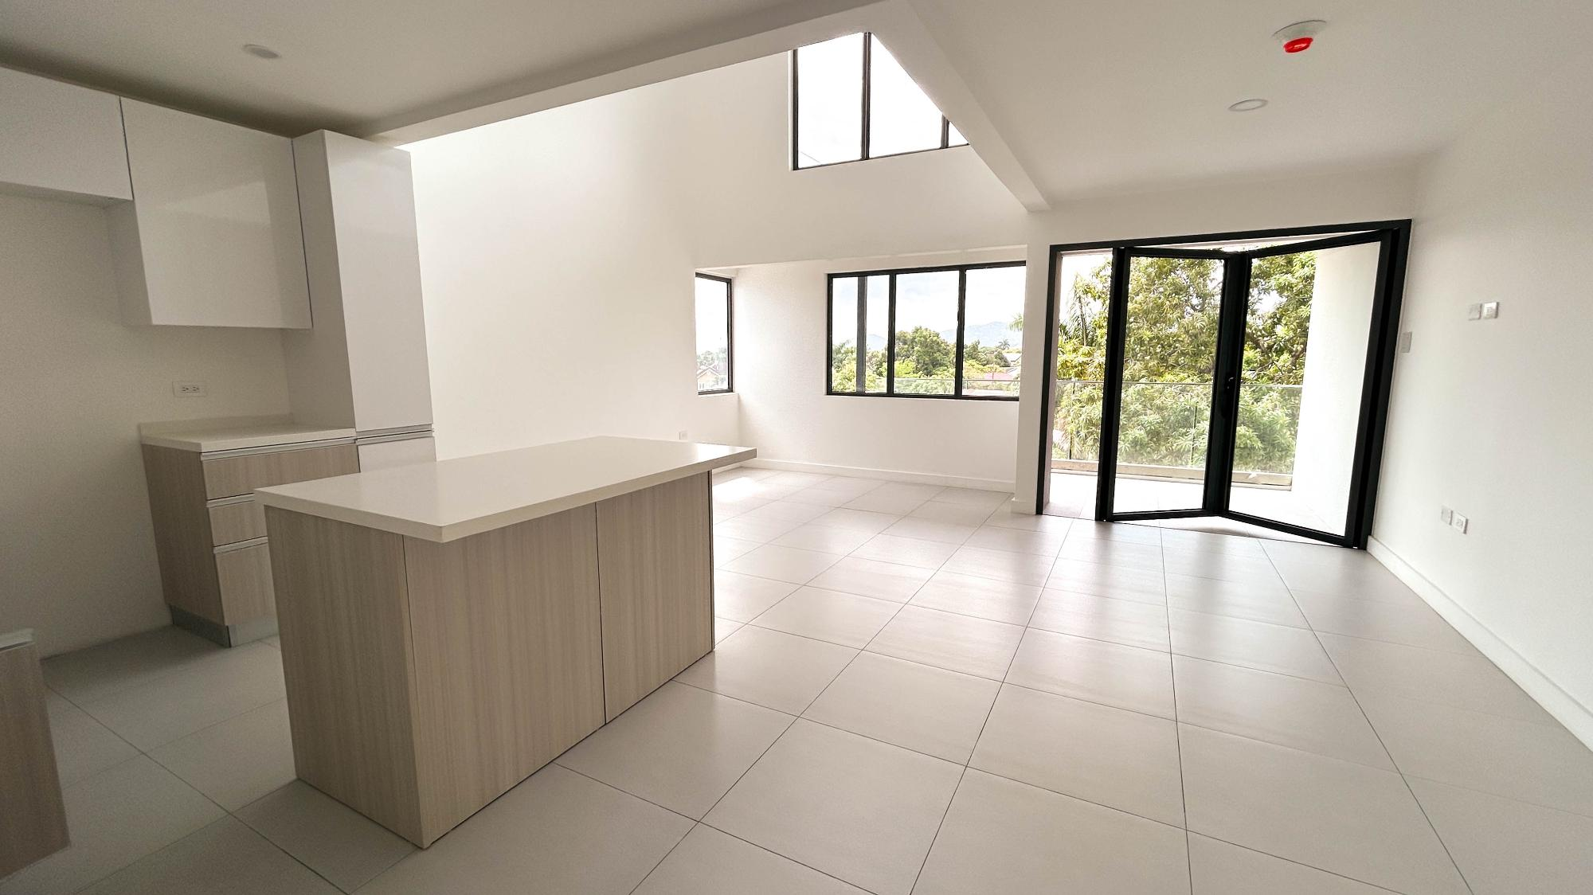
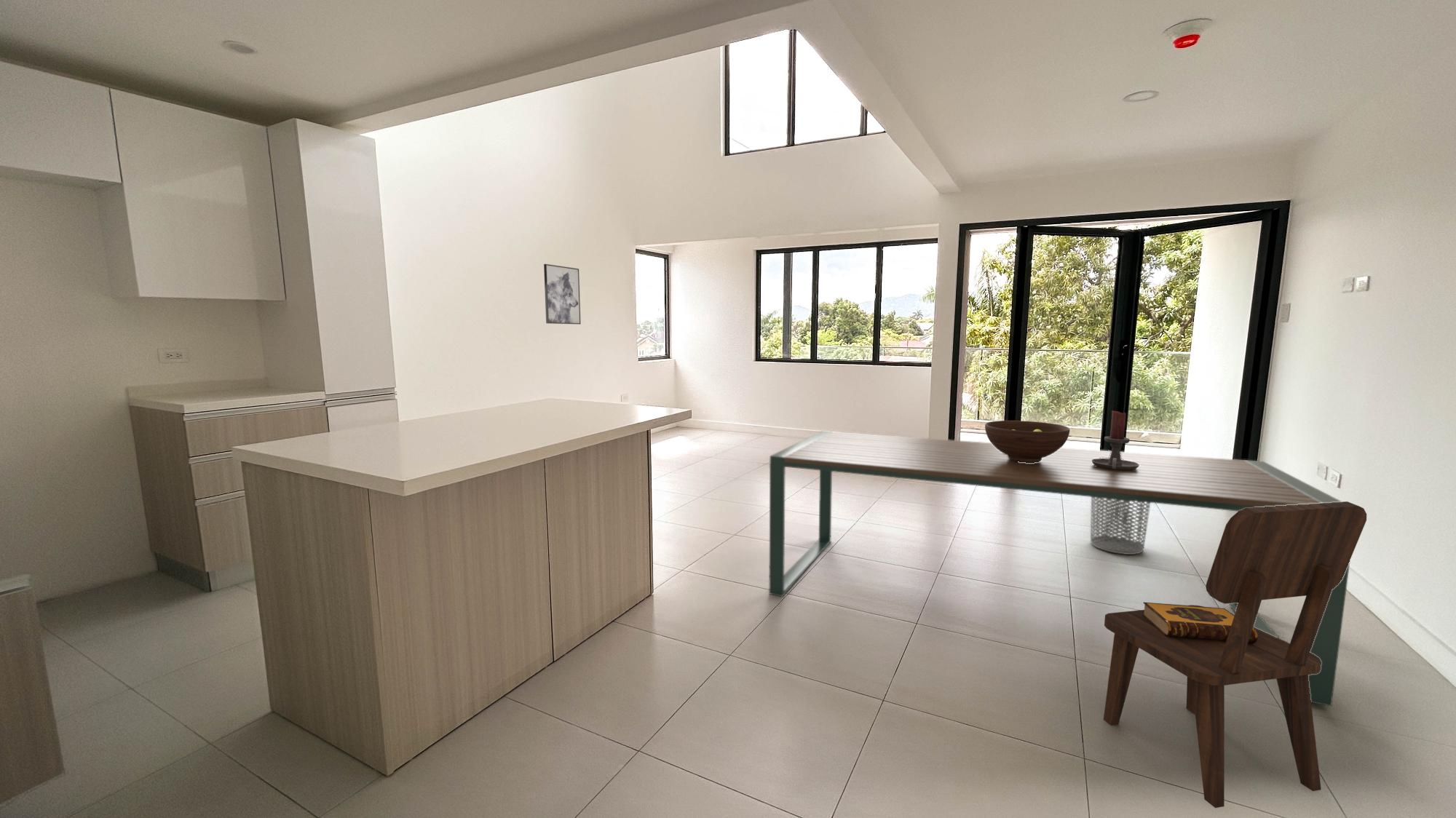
+ fruit bowl [984,420,1070,463]
+ candle holder [1091,410,1140,470]
+ waste bin [1090,497,1151,555]
+ hardback book [1142,602,1258,643]
+ wall art [543,263,582,325]
+ dining chair [1103,501,1367,809]
+ dining table [768,431,1351,707]
